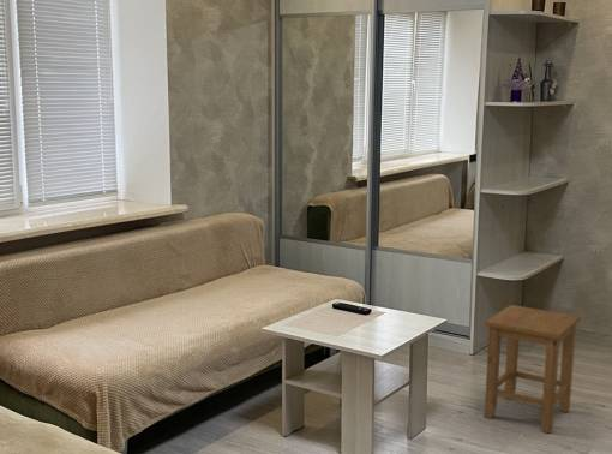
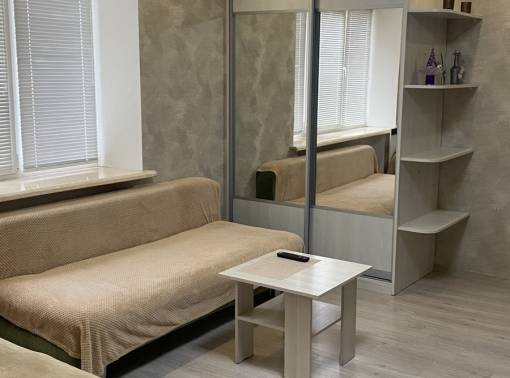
- stool [484,304,582,435]
